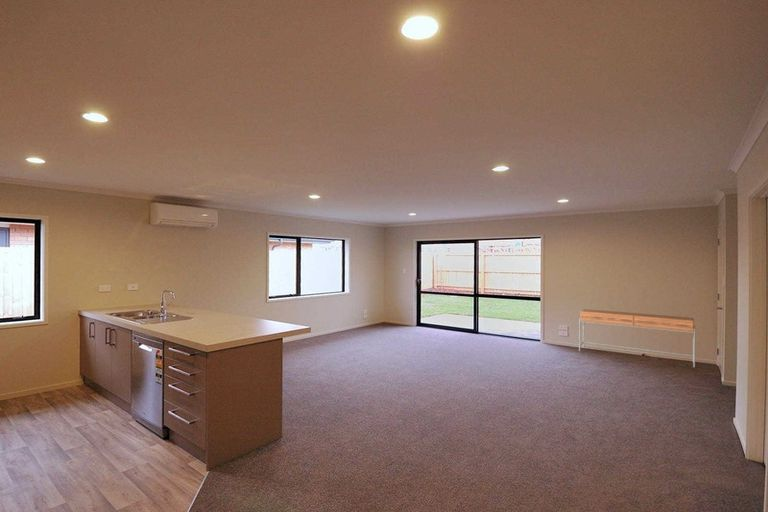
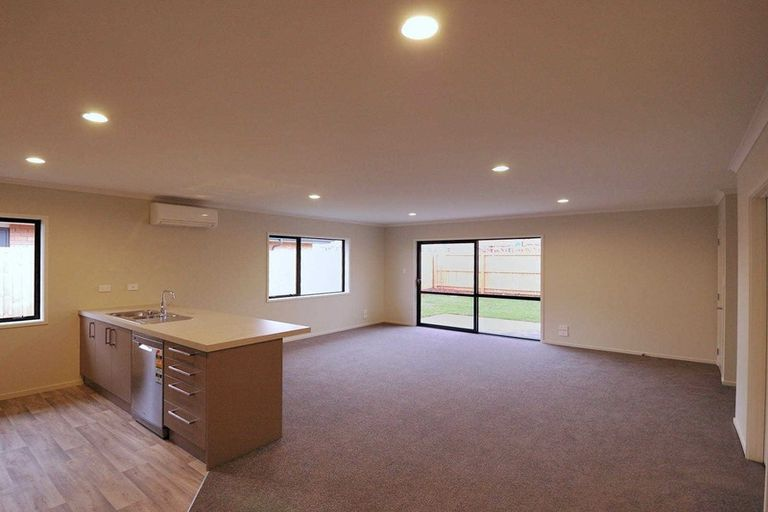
- console table [578,308,696,368]
